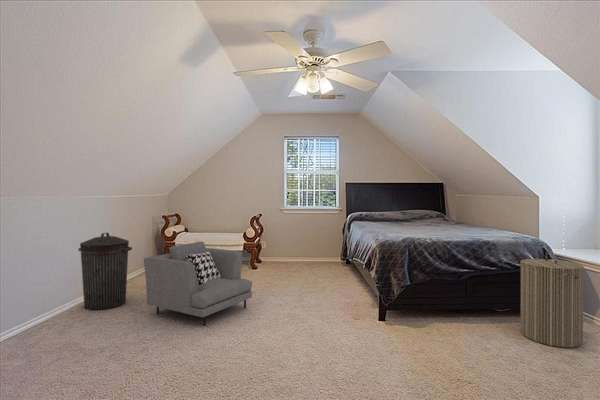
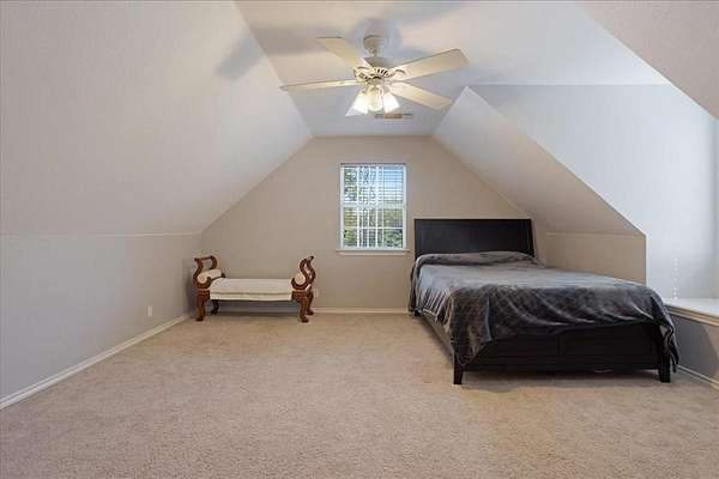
- laundry hamper [519,250,585,349]
- armchair [143,241,253,327]
- trash can [77,232,133,311]
